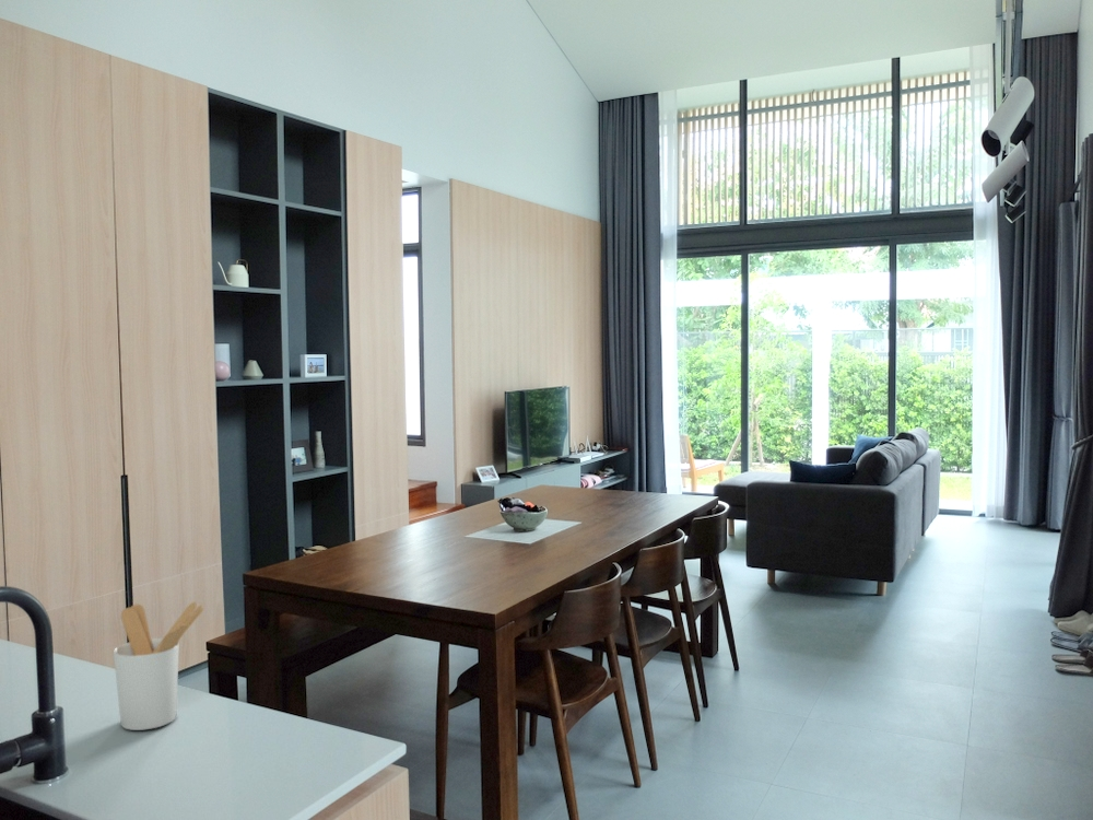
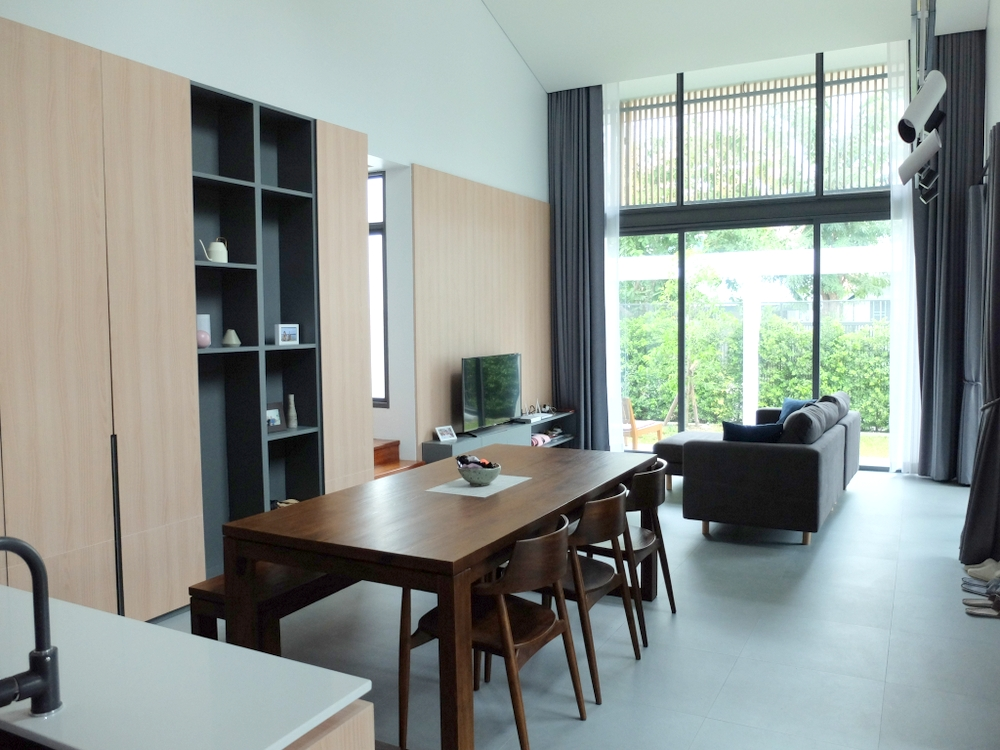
- utensil holder [113,601,205,731]
